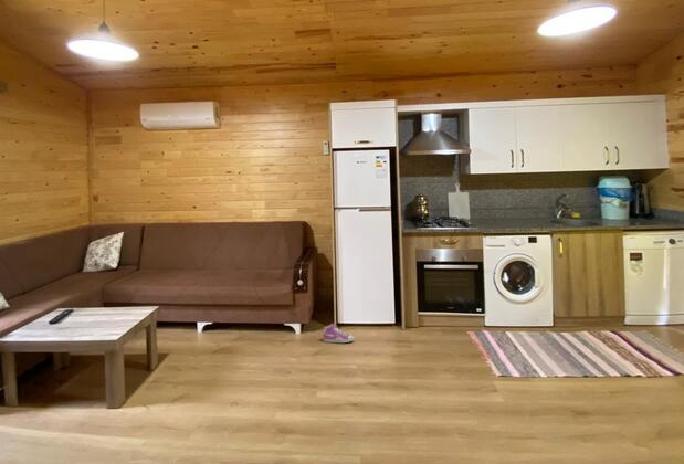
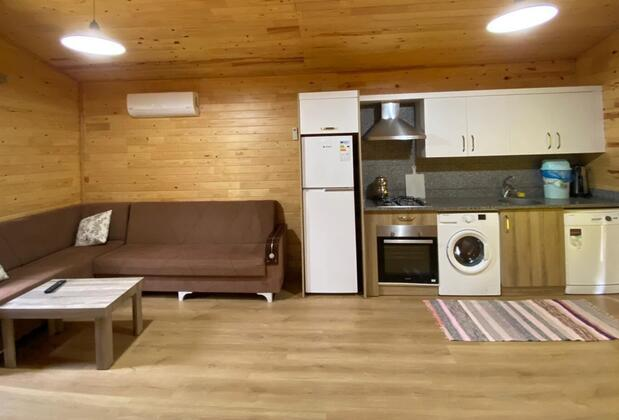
- sneaker [323,323,356,344]
